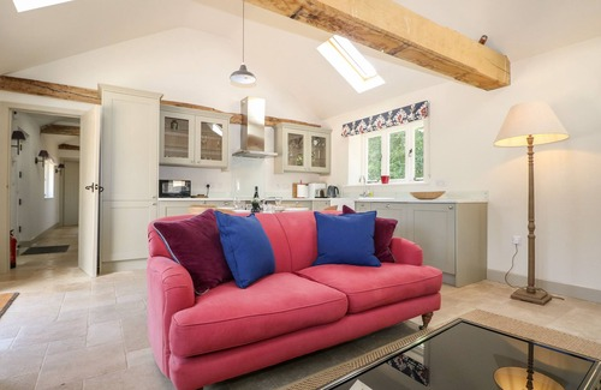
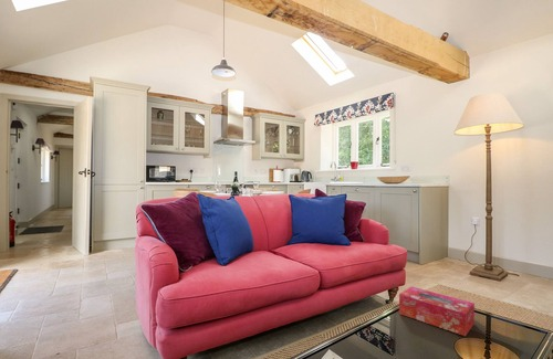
+ tissue box [398,285,476,337]
